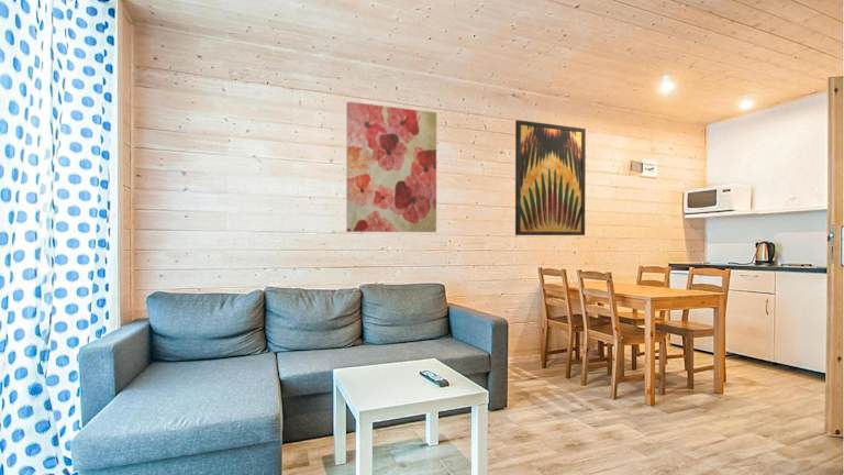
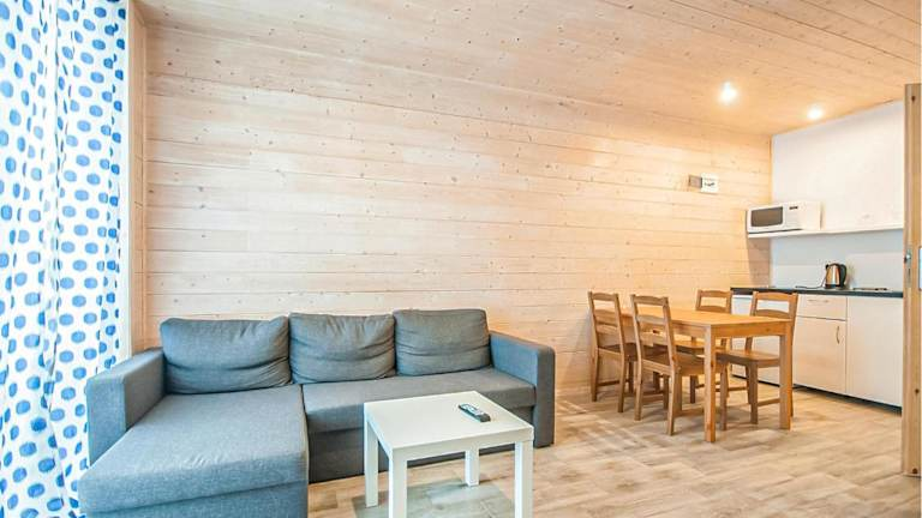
- wall art [514,119,587,236]
- wall art [345,100,437,233]
